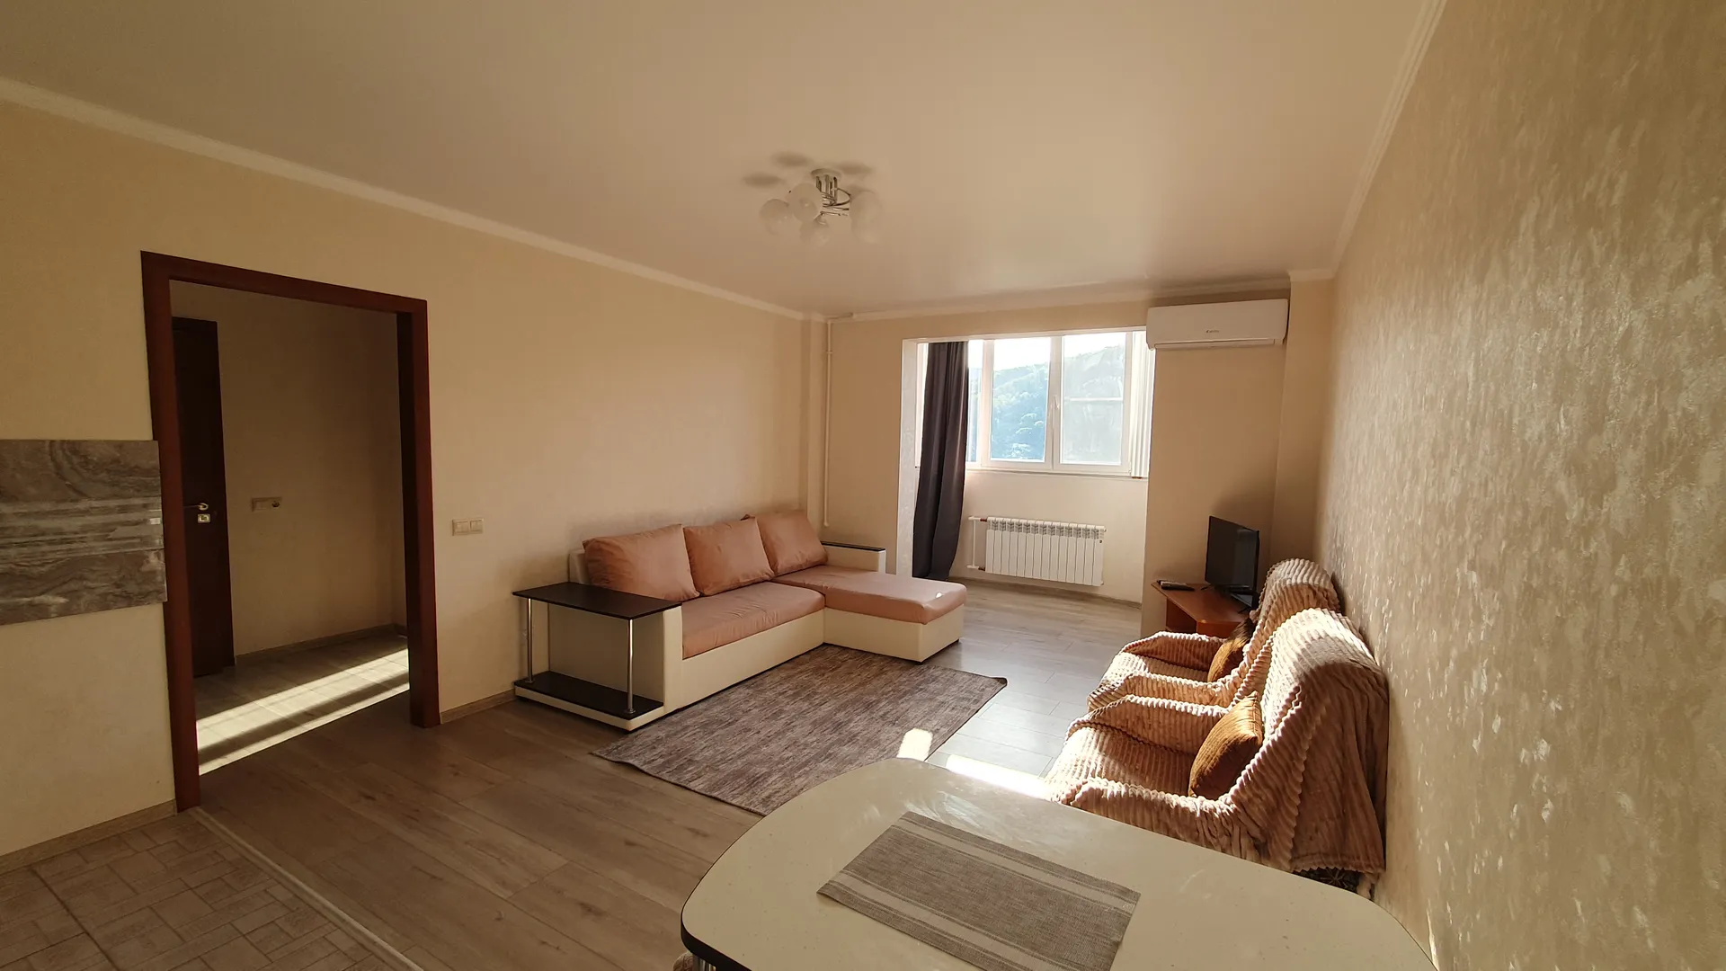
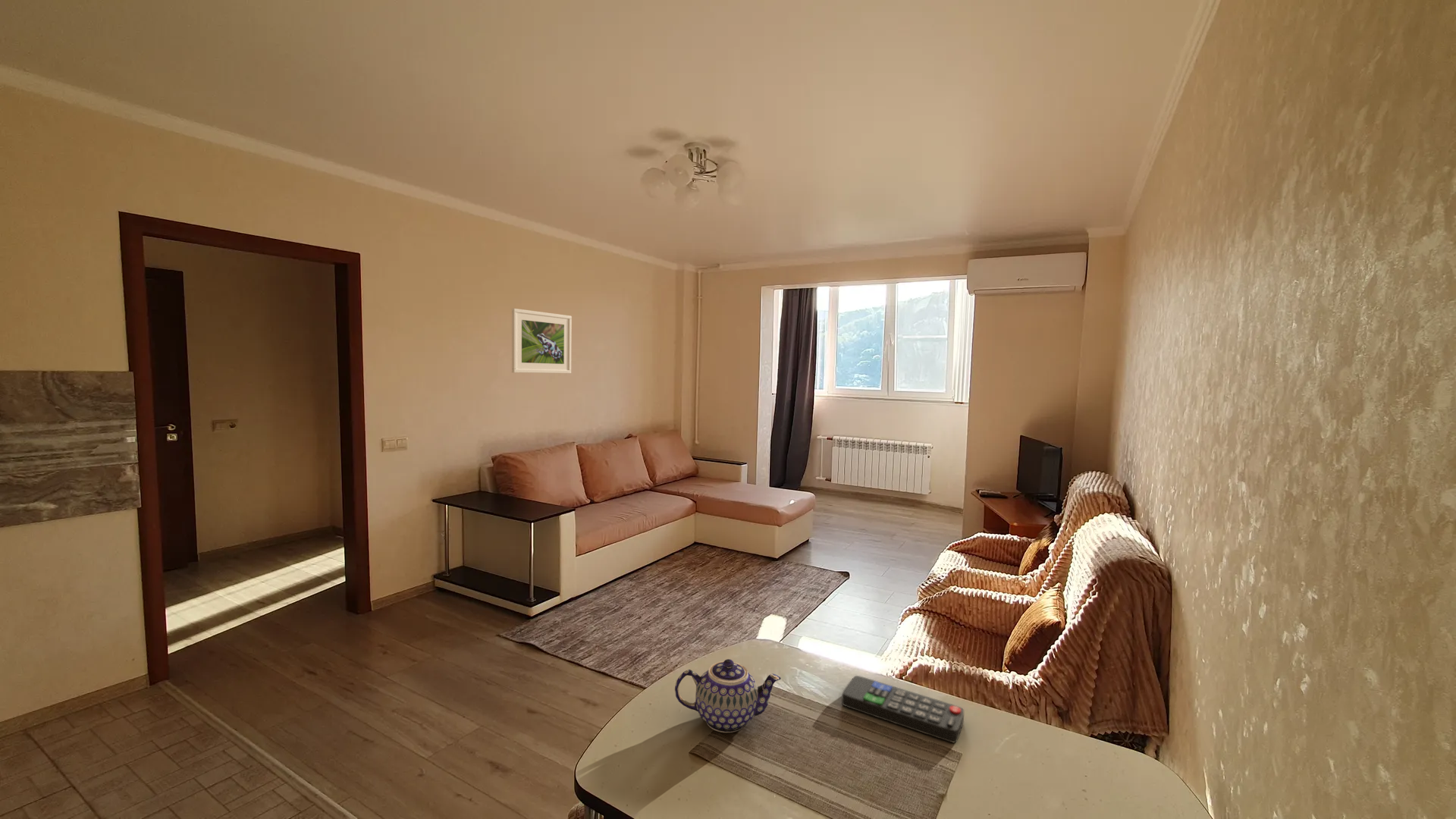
+ teapot [674,658,782,733]
+ remote control [841,675,965,743]
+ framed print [511,308,573,374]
